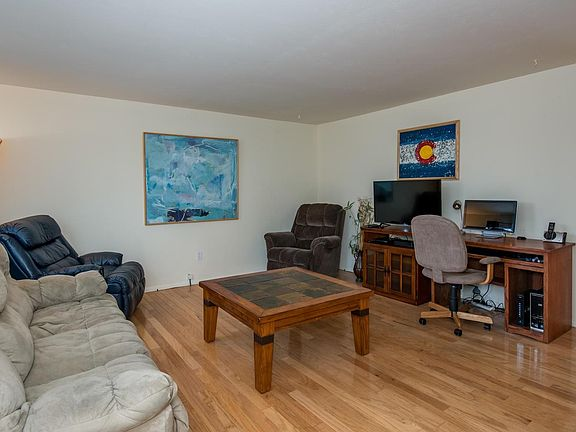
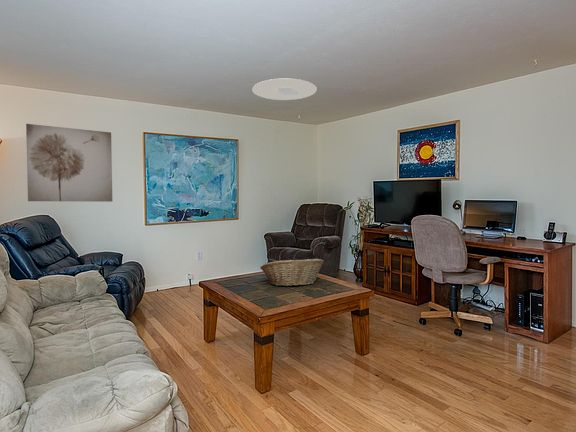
+ fruit basket [259,258,325,287]
+ ceiling light [251,78,318,101]
+ wall art [25,123,113,203]
